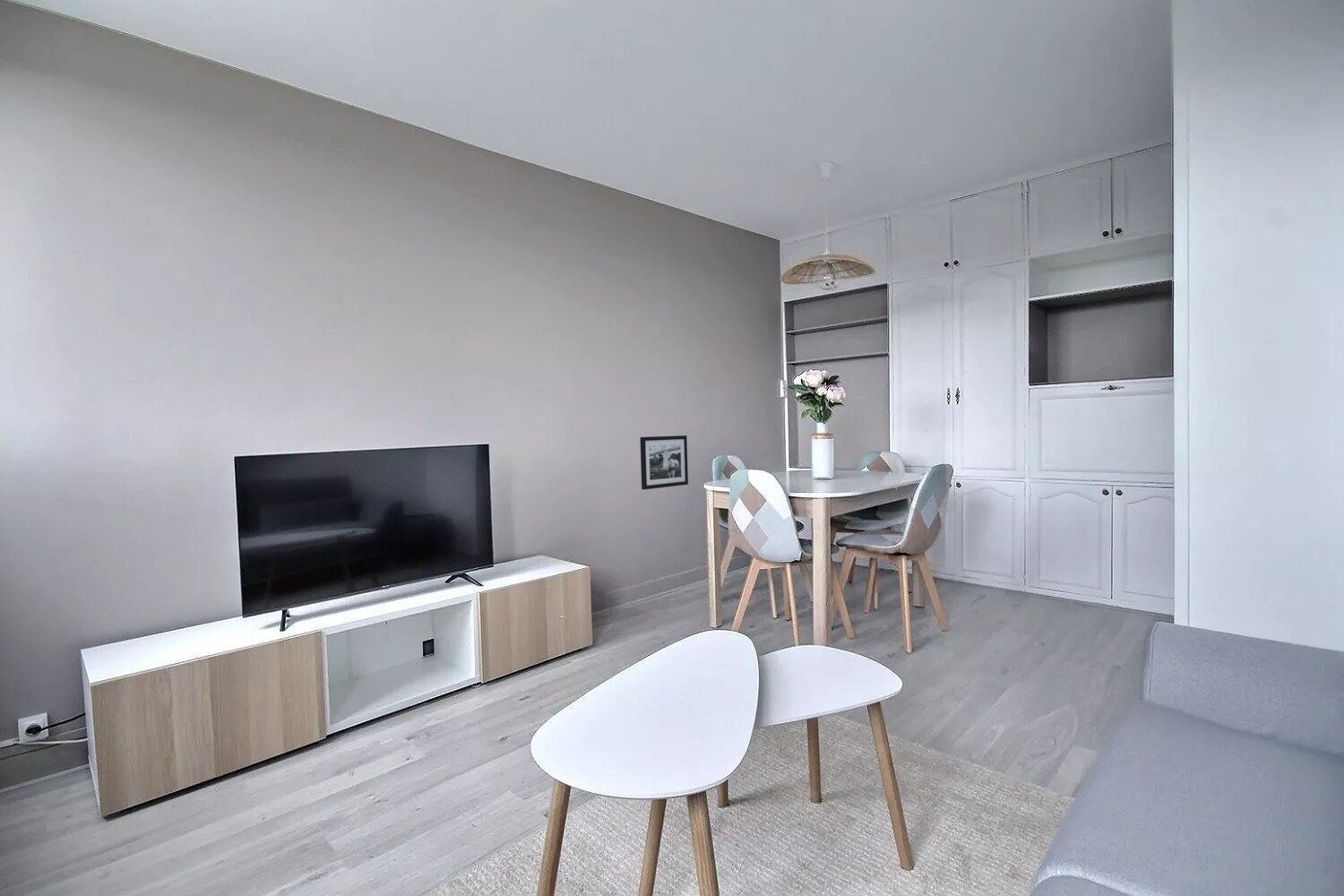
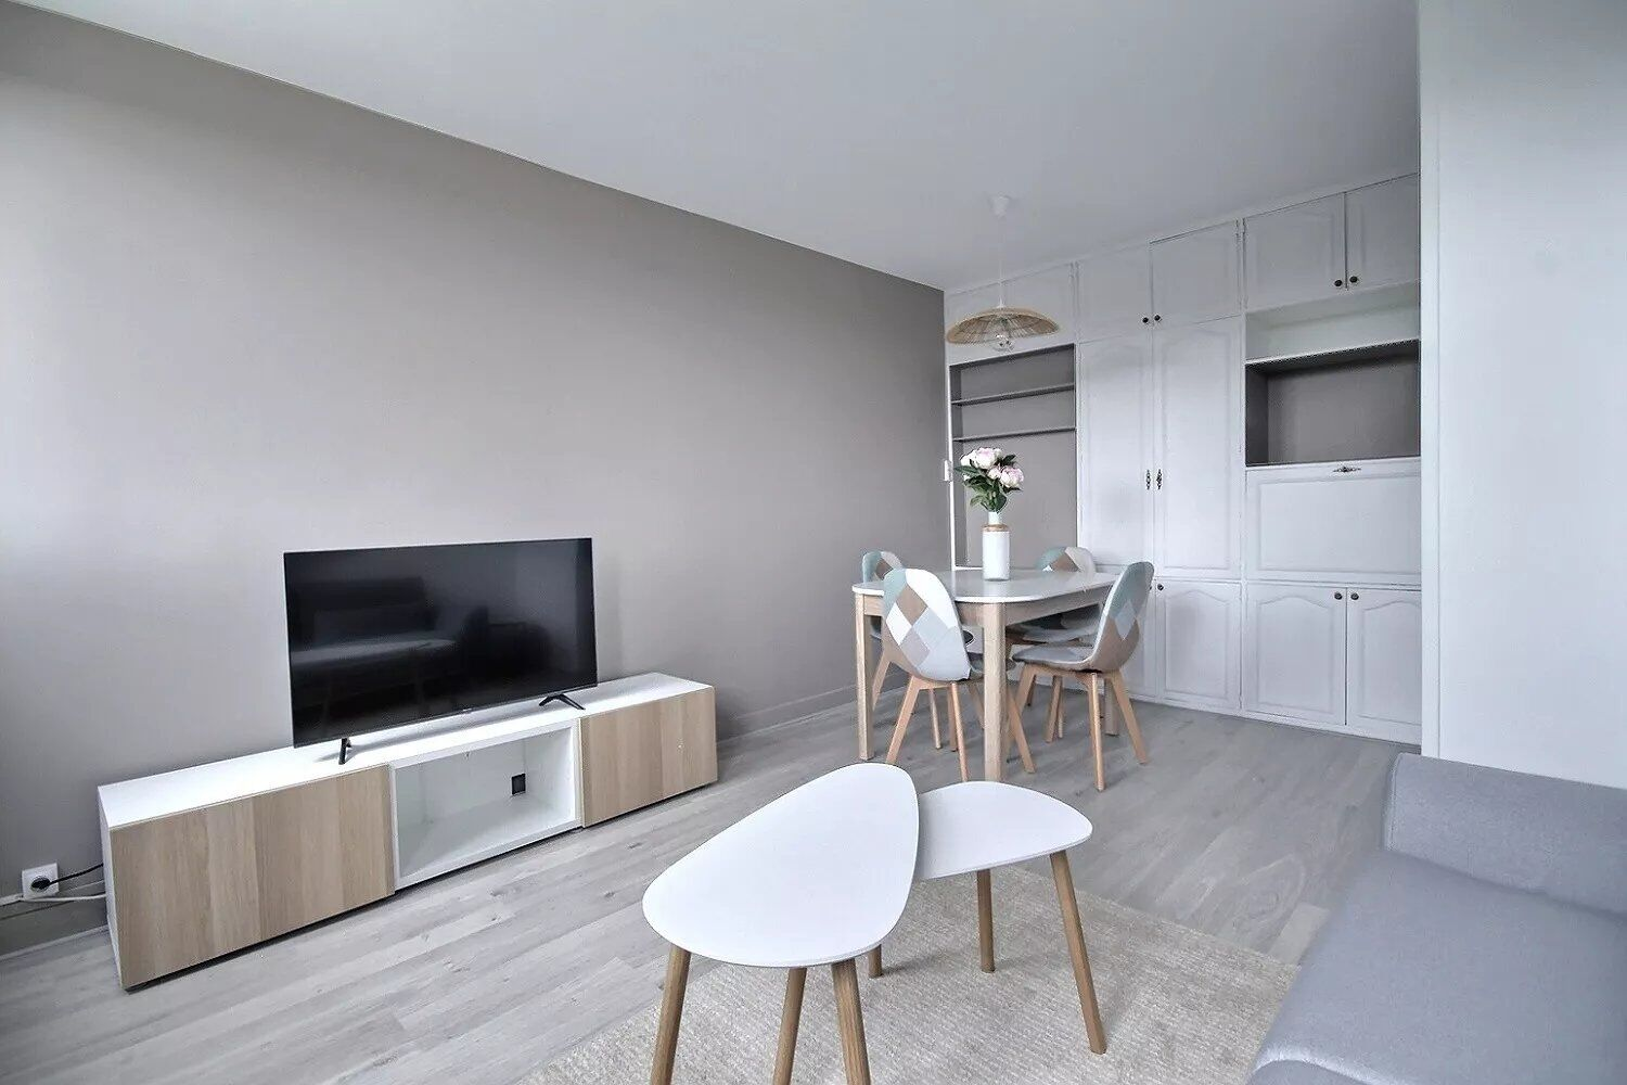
- picture frame [639,435,689,490]
